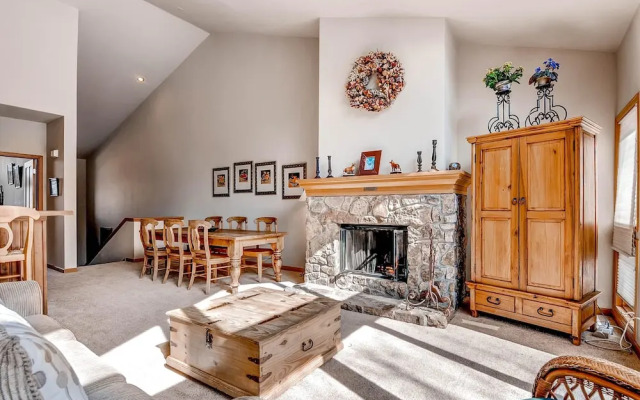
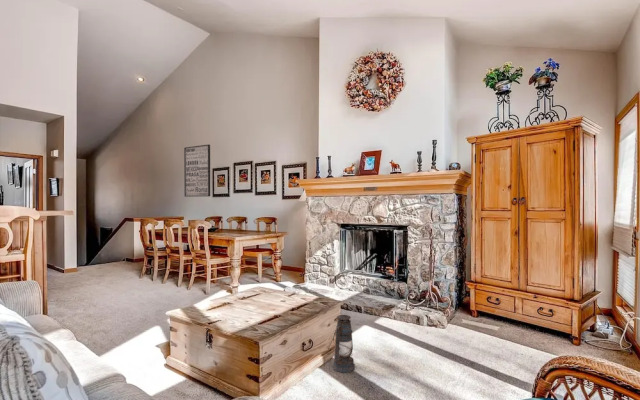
+ wall art [183,144,211,198]
+ lantern [326,314,356,374]
